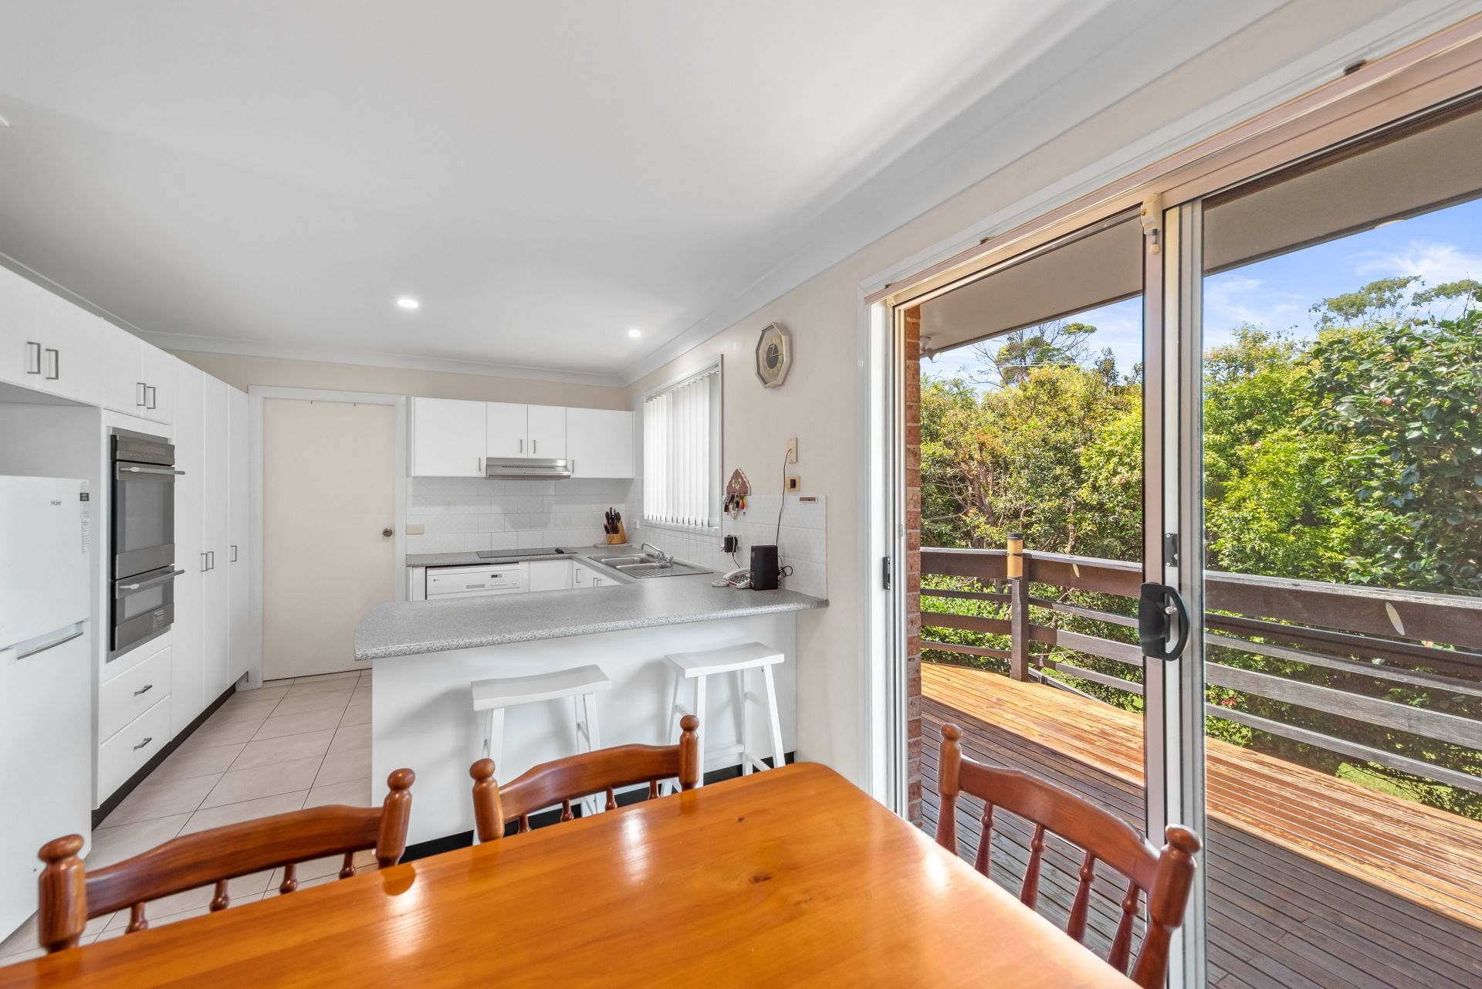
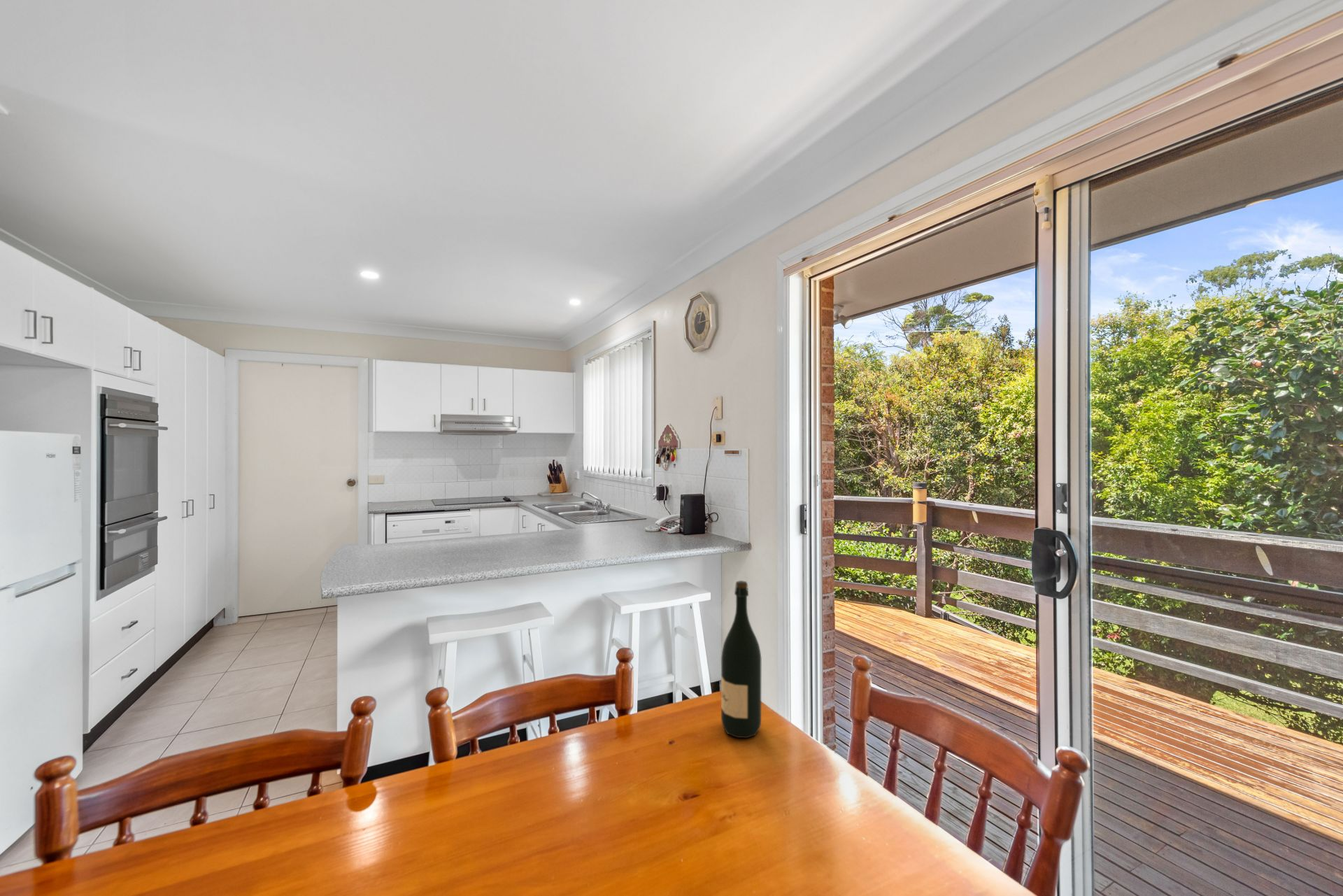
+ wine bottle [720,580,762,739]
